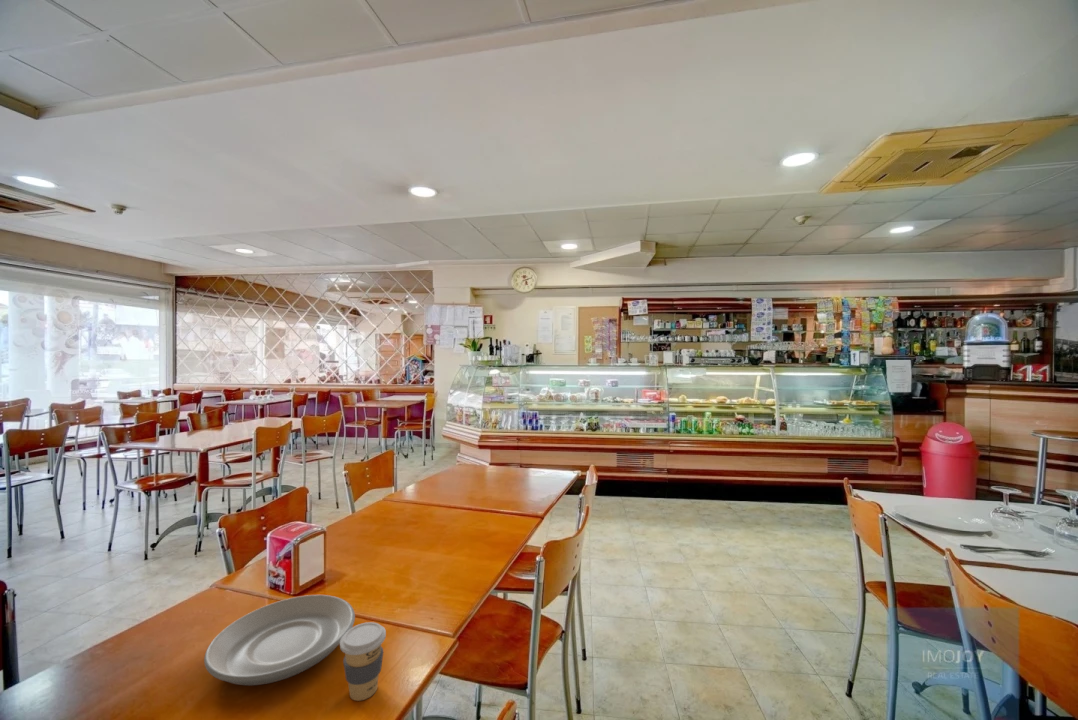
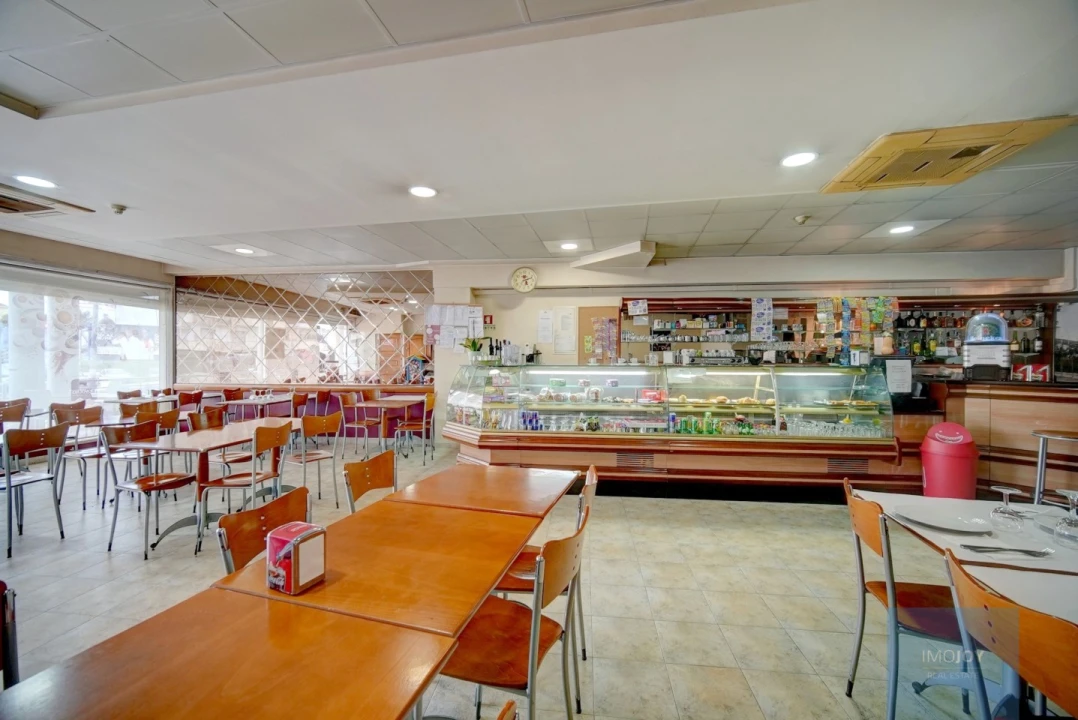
- plate [203,594,356,686]
- coffee cup [339,621,387,702]
